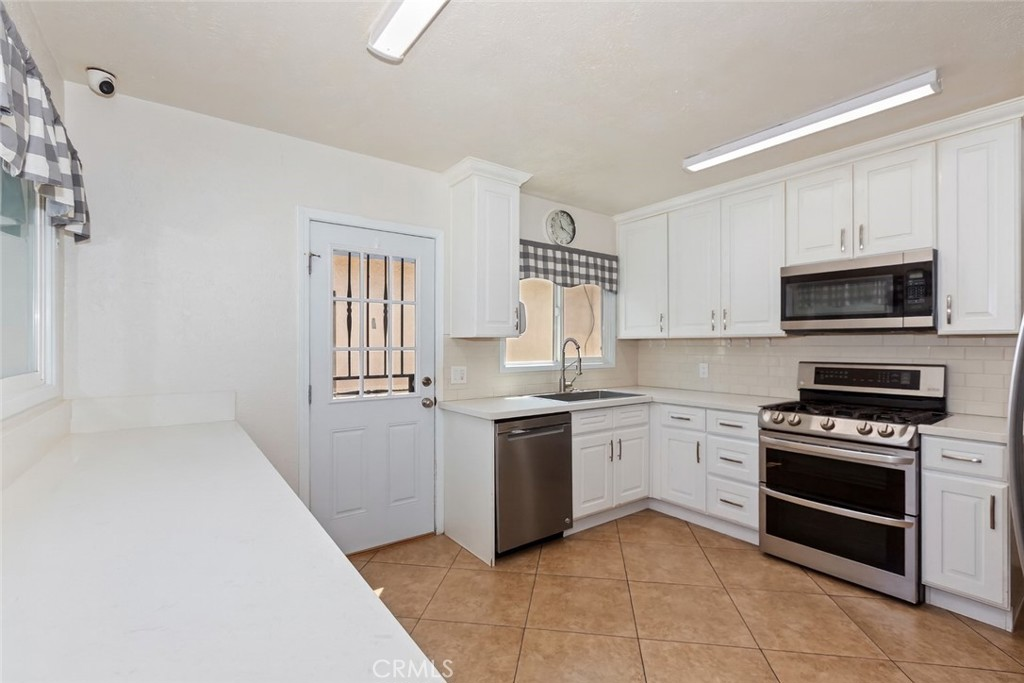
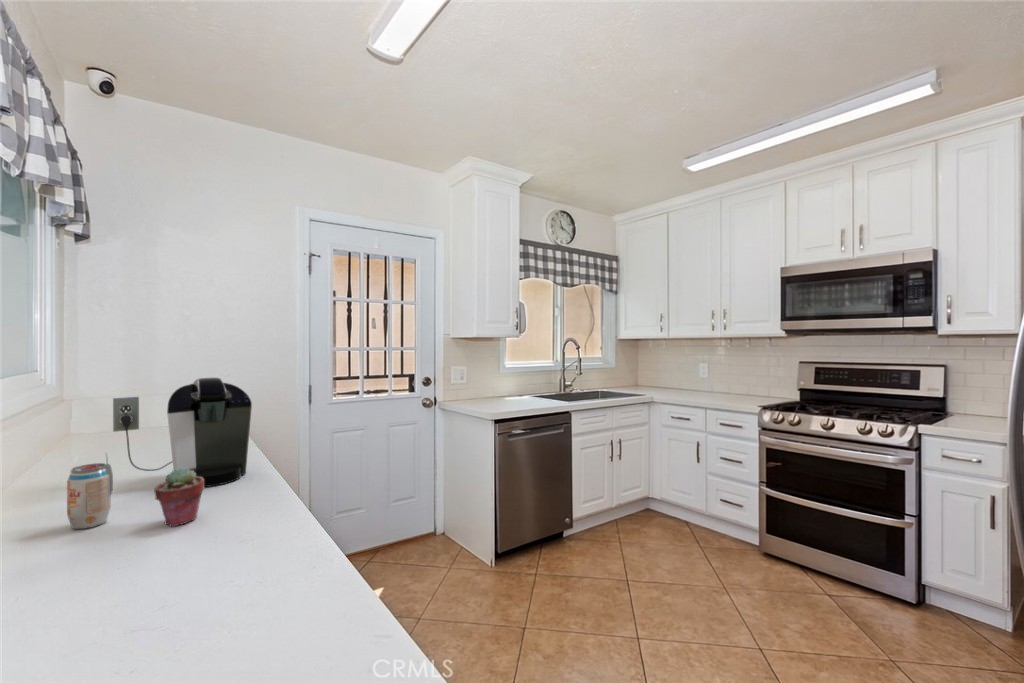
+ beverage can [66,452,114,530]
+ potted succulent [153,467,205,527]
+ coffee maker [112,377,253,488]
